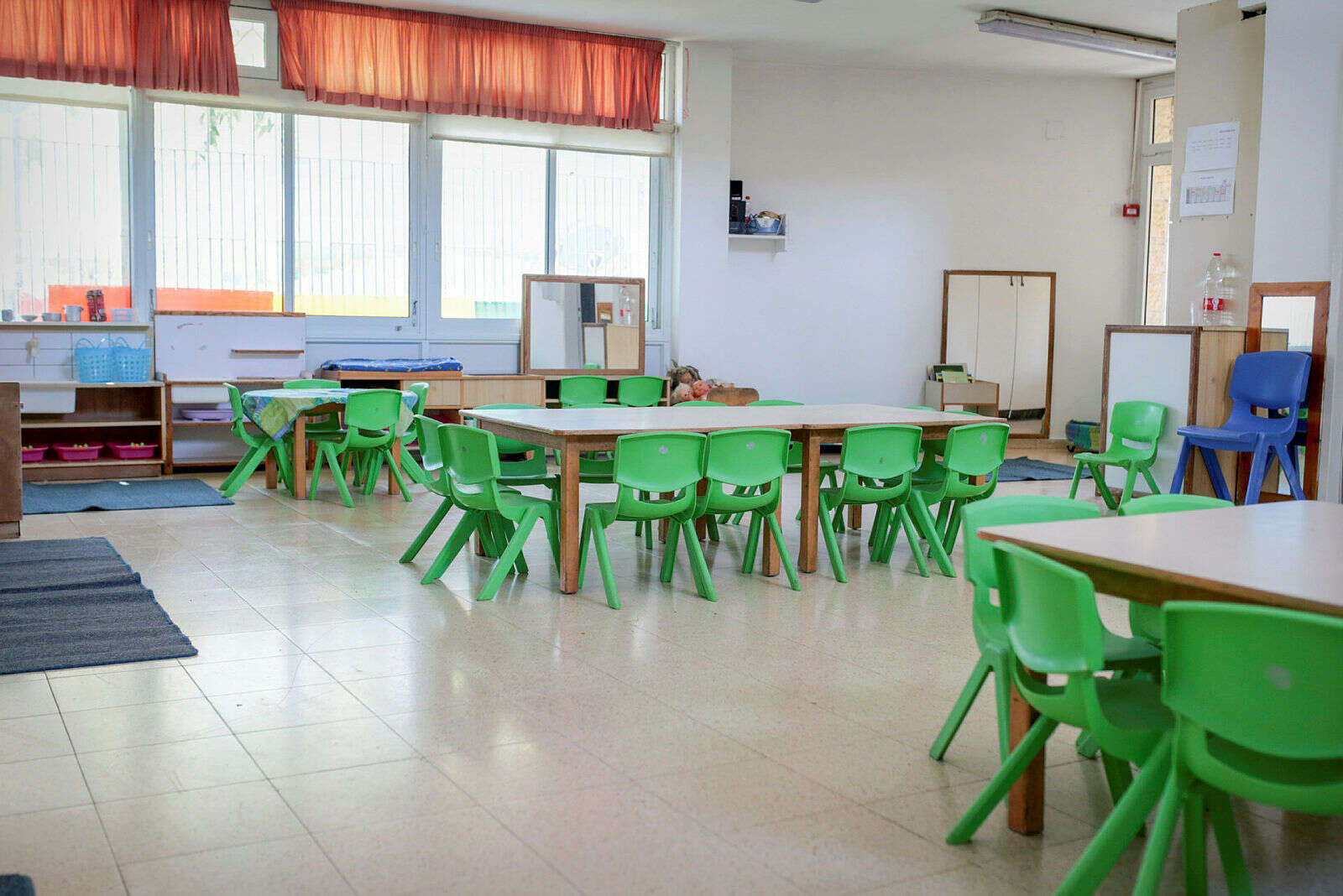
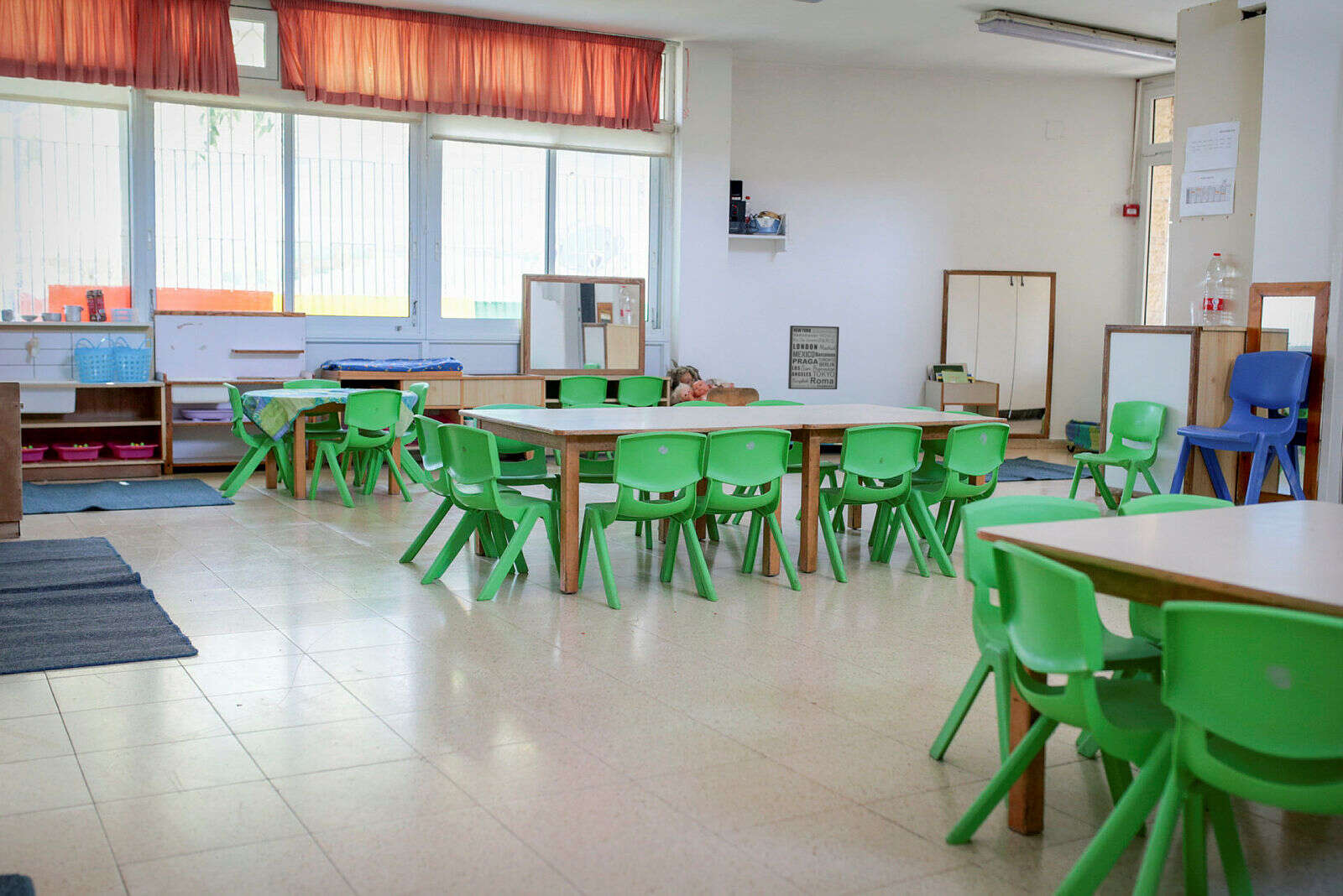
+ wall art [787,325,840,390]
